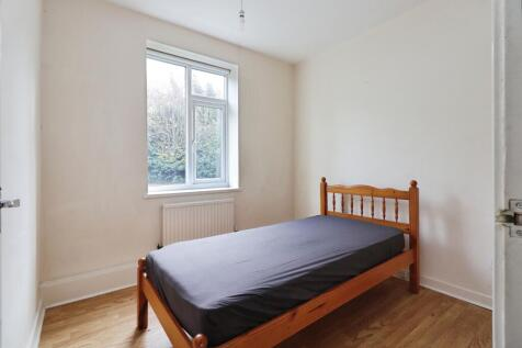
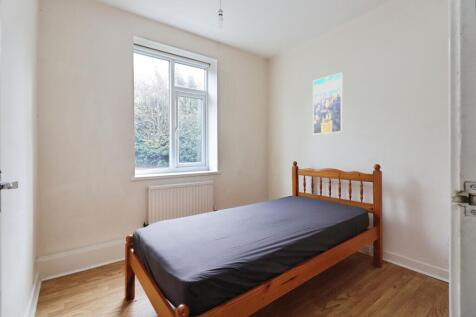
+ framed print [312,72,344,135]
